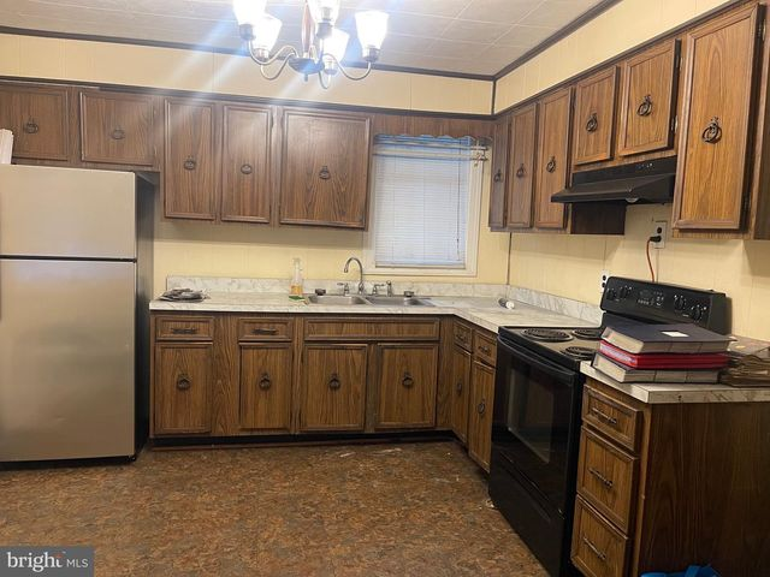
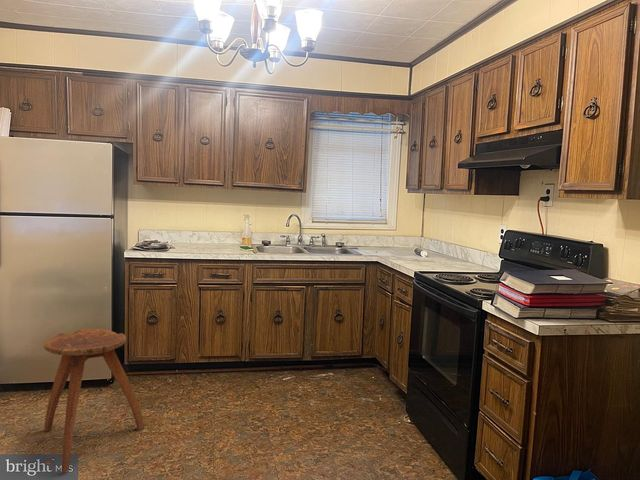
+ stool [43,328,145,475]
